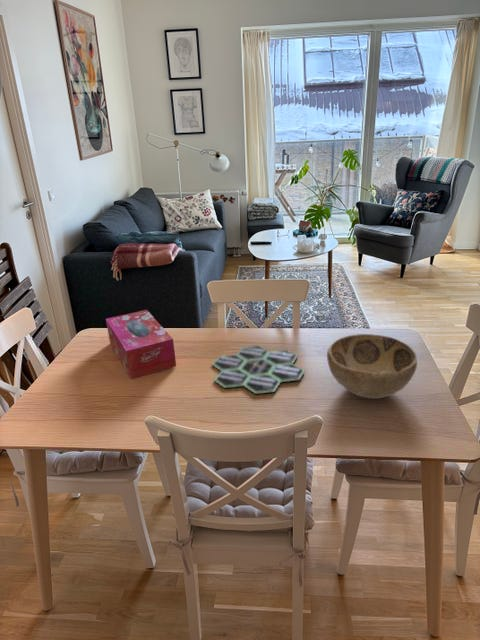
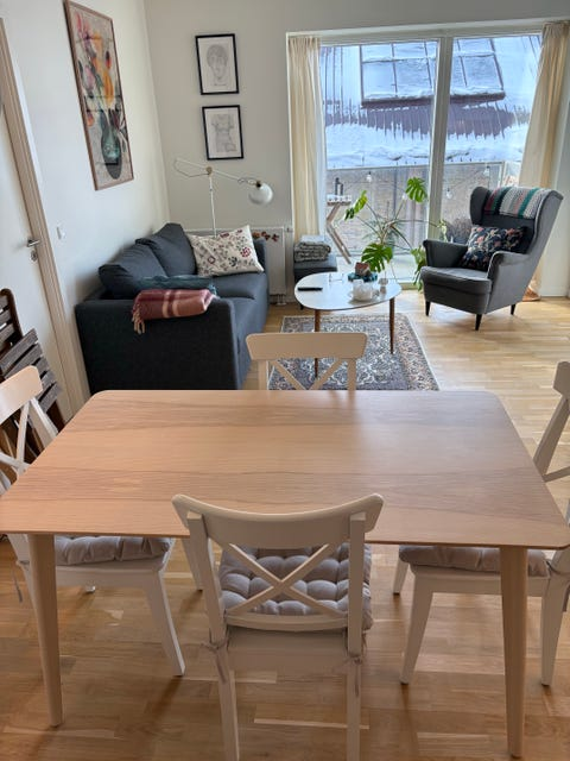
- board game [211,344,306,395]
- tissue box [105,309,177,380]
- decorative bowl [326,333,418,400]
